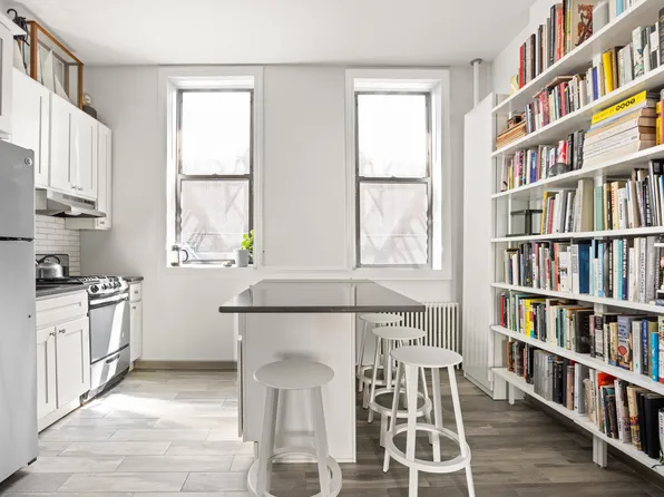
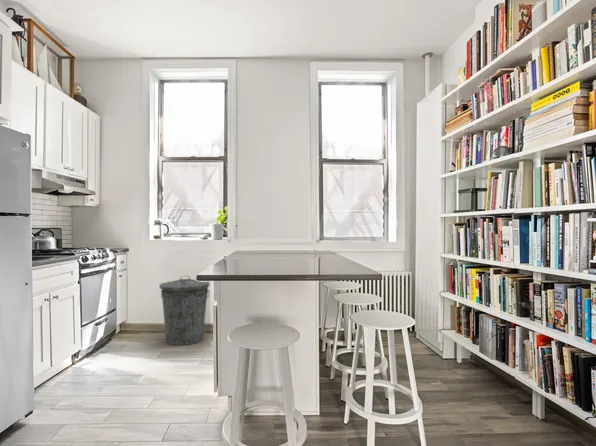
+ trash can [159,274,210,346]
